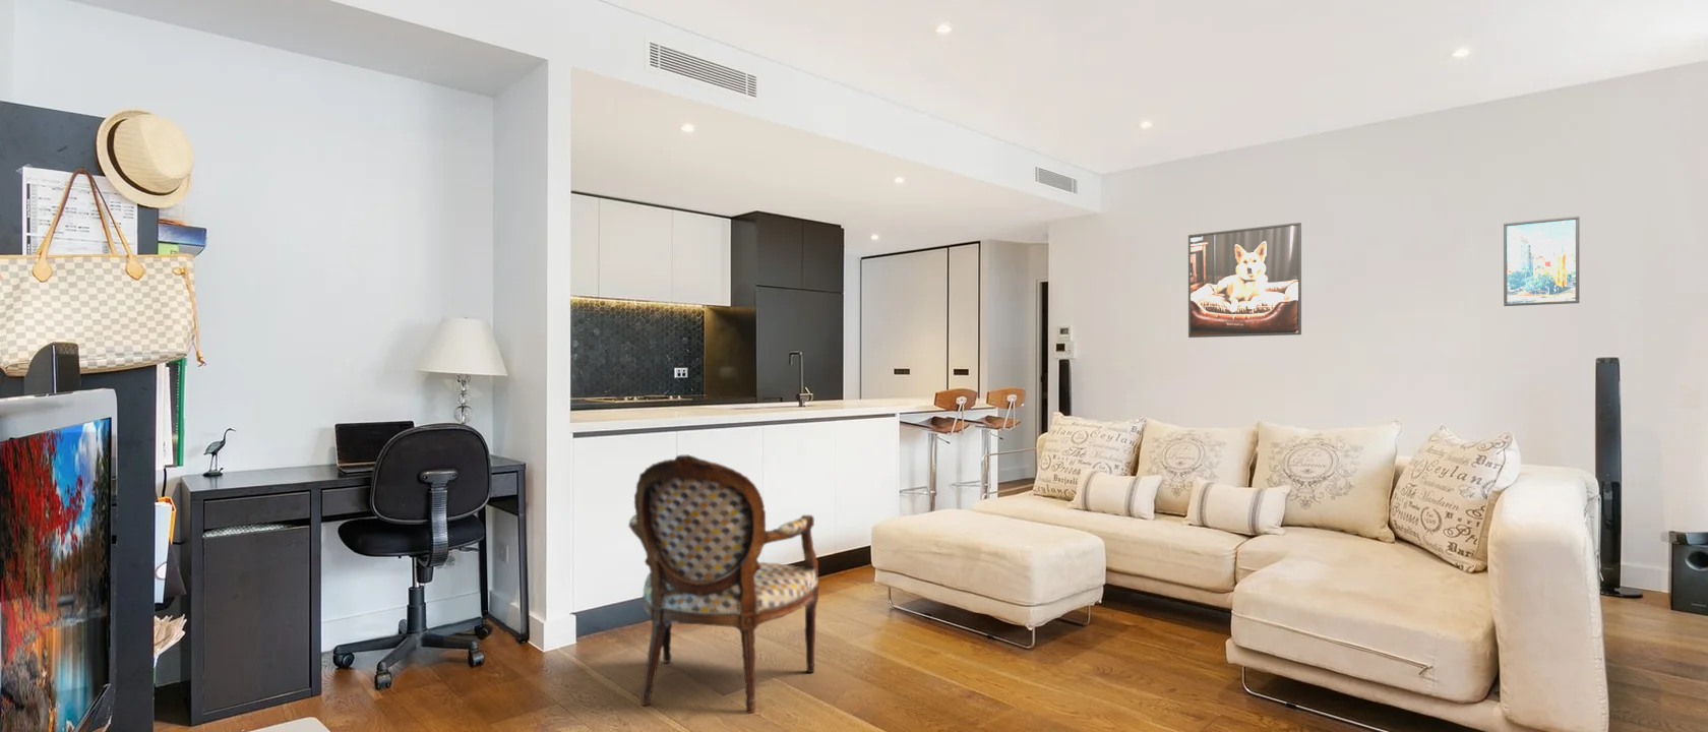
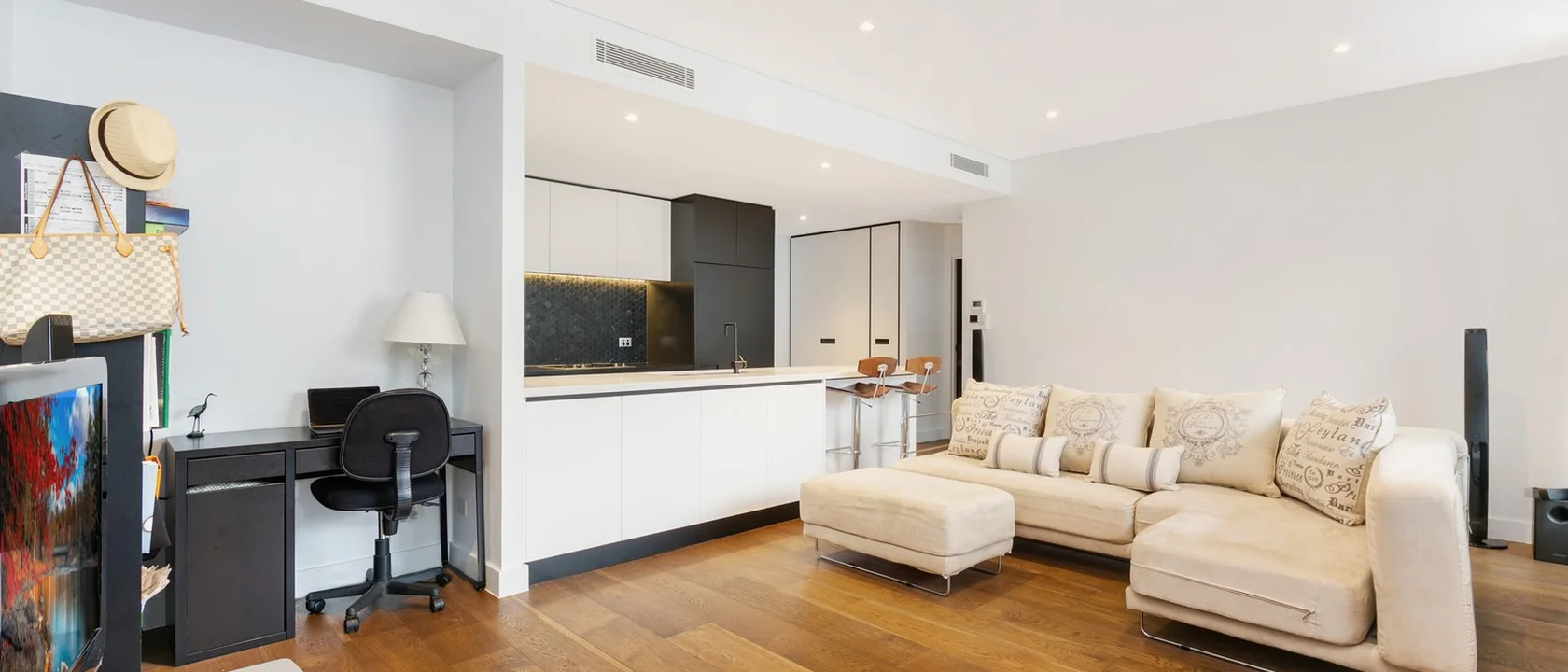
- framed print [1187,221,1303,339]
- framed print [1502,216,1579,307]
- armchair [627,454,819,715]
